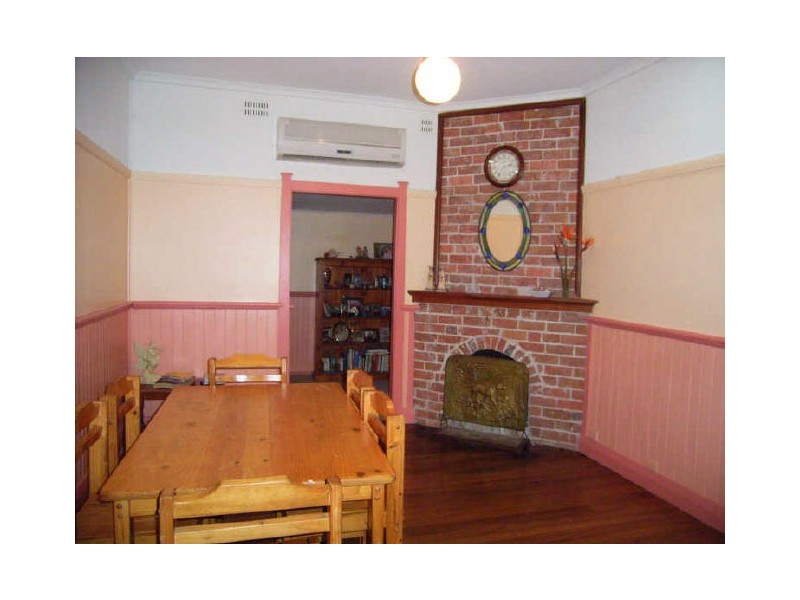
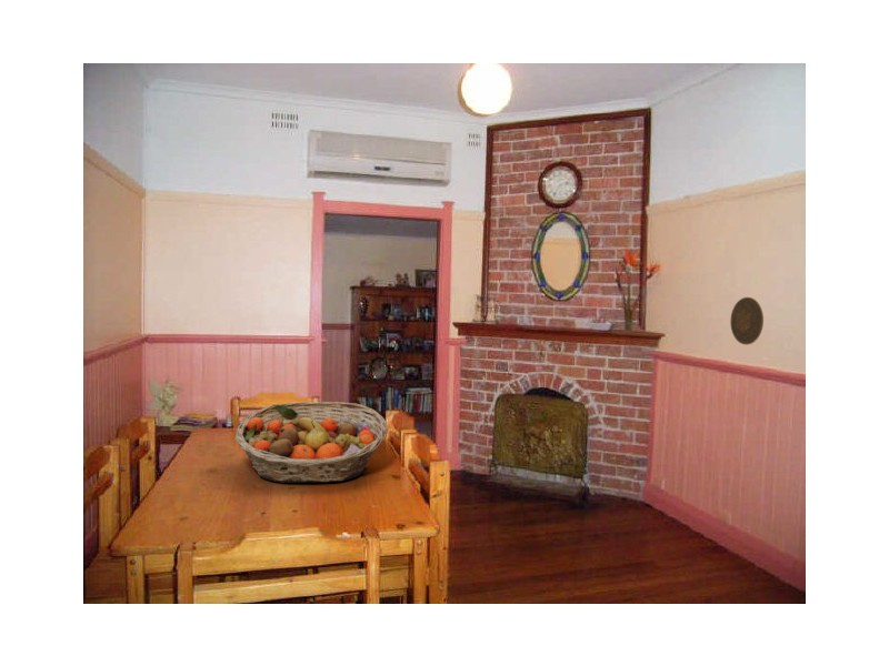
+ decorative plate [729,296,765,345]
+ fruit basket [234,401,389,484]
